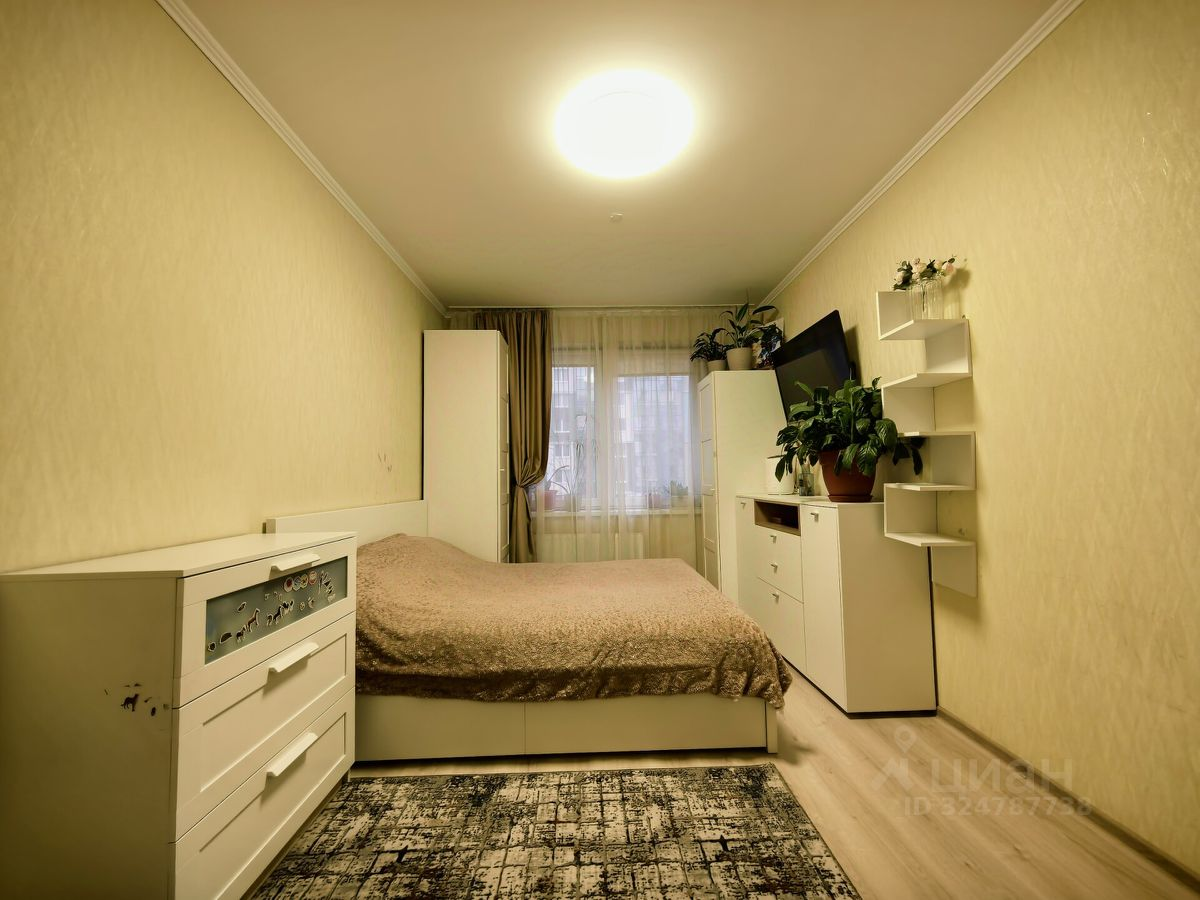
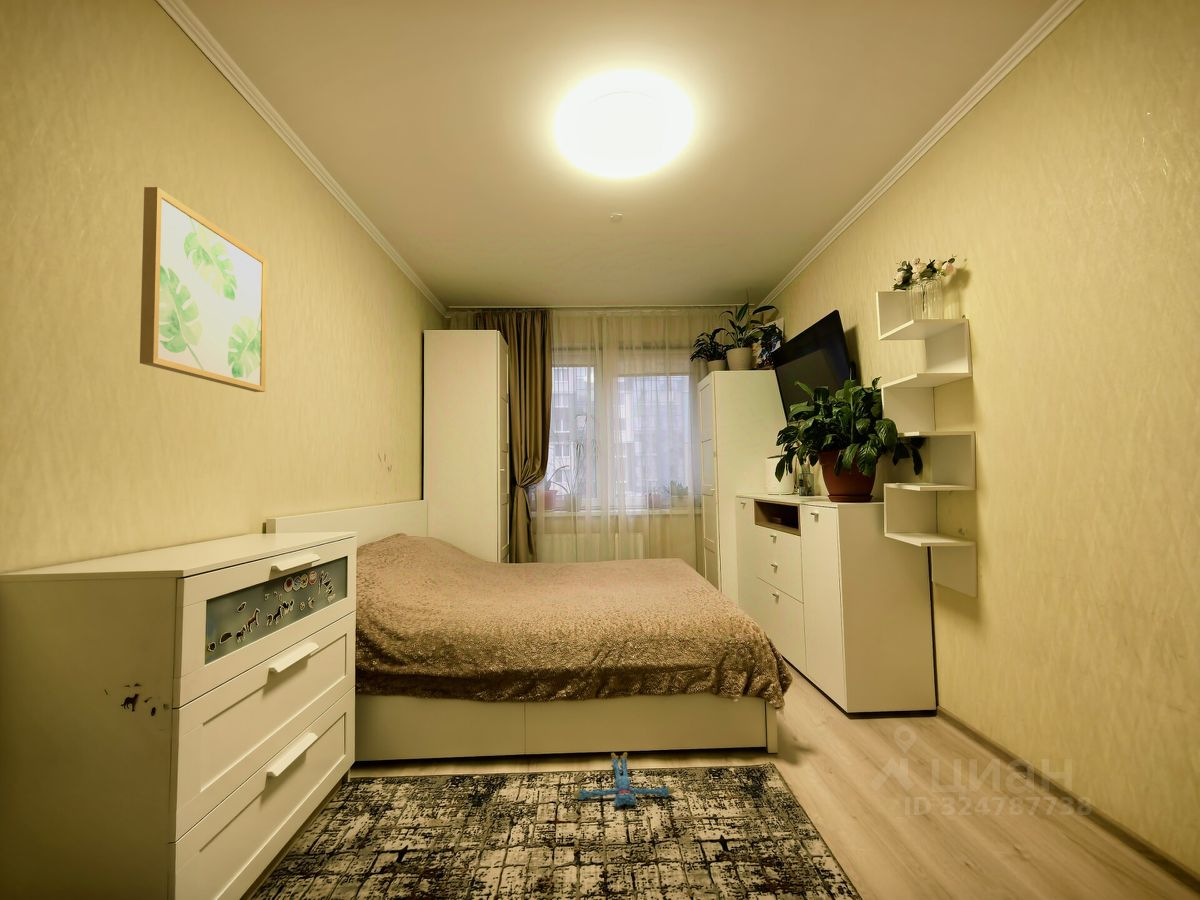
+ plush toy [572,752,675,808]
+ wall art [139,186,268,393]
